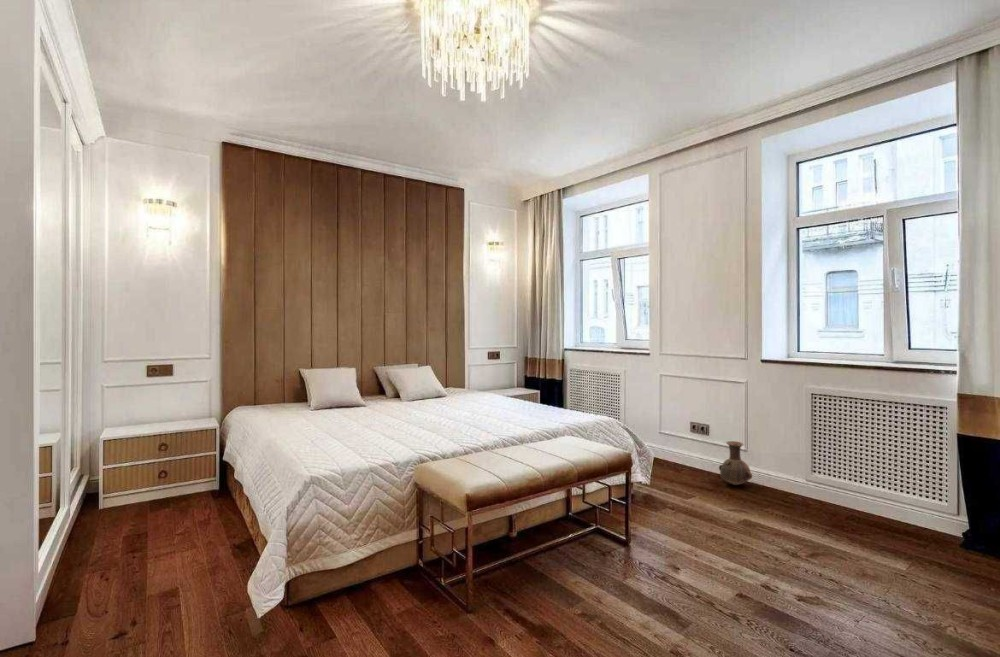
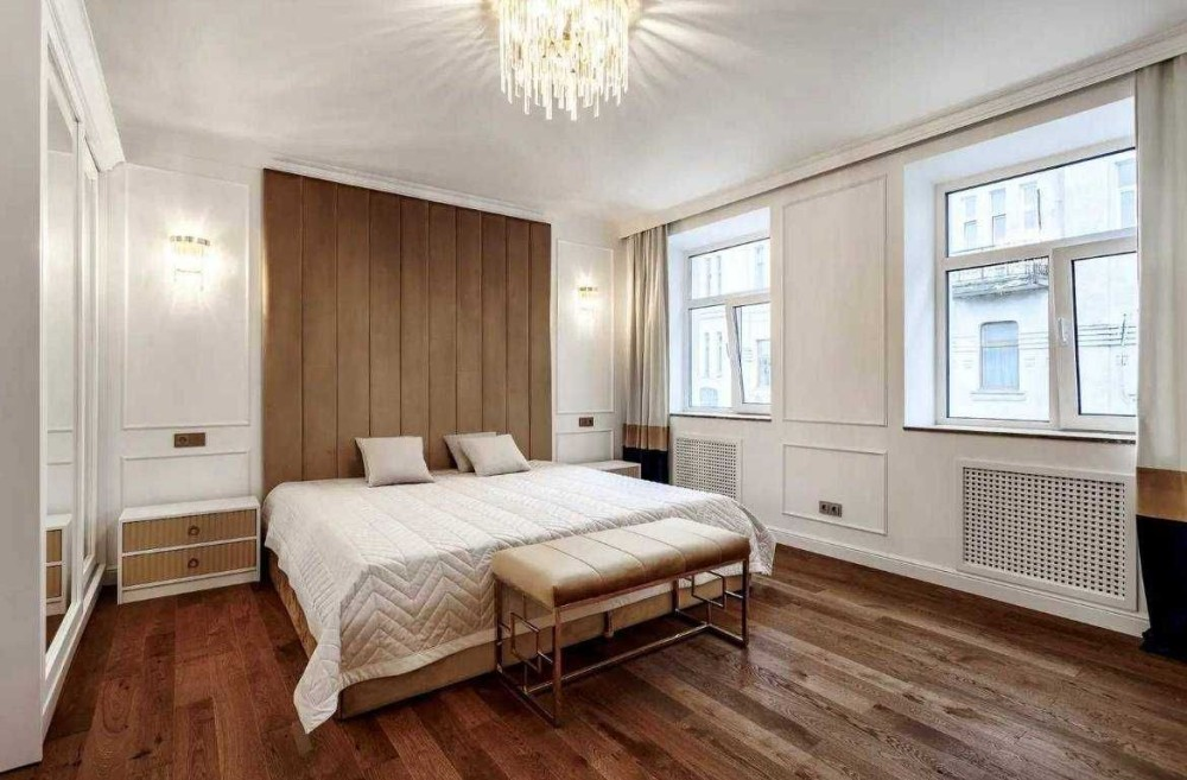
- vase [718,440,753,486]
